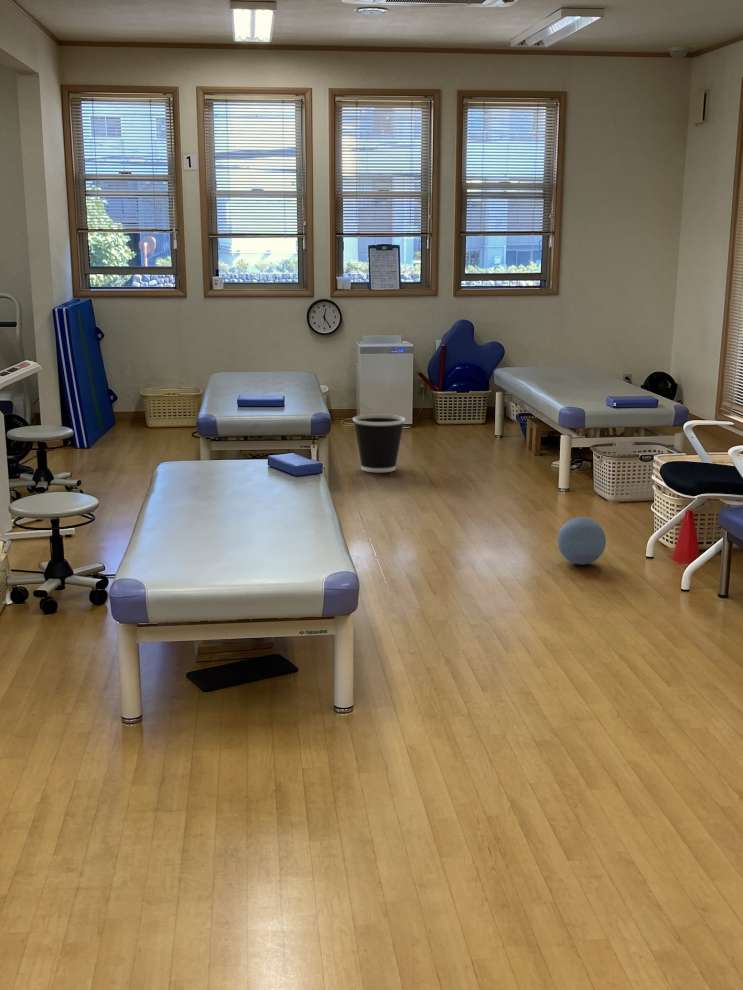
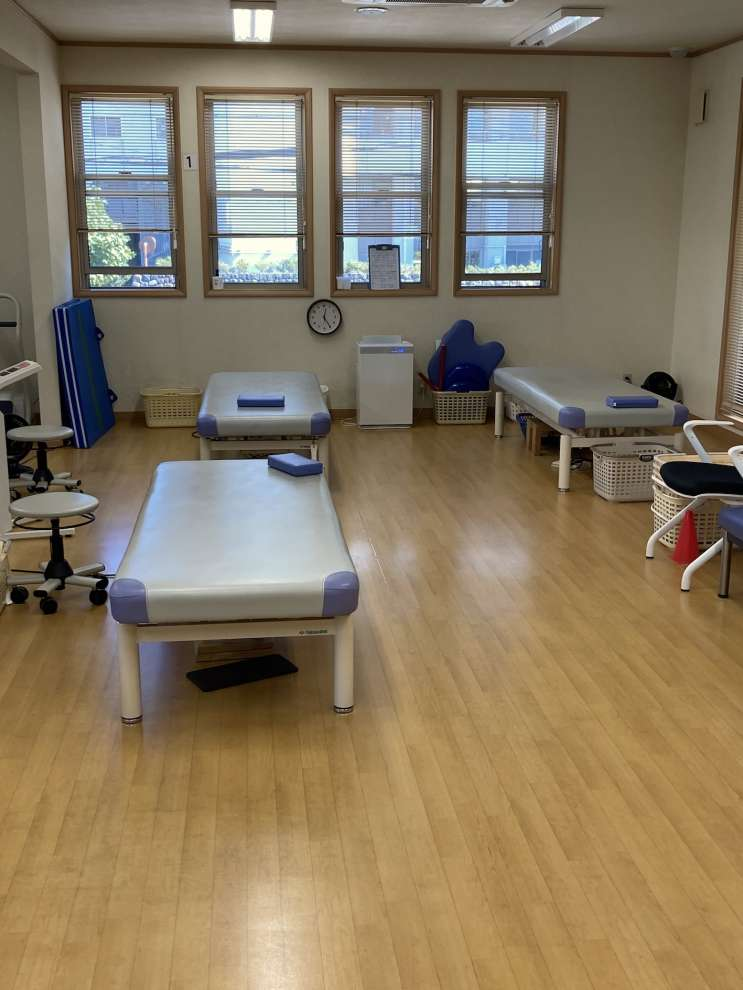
- wastebasket [352,414,406,473]
- ball [557,516,607,566]
